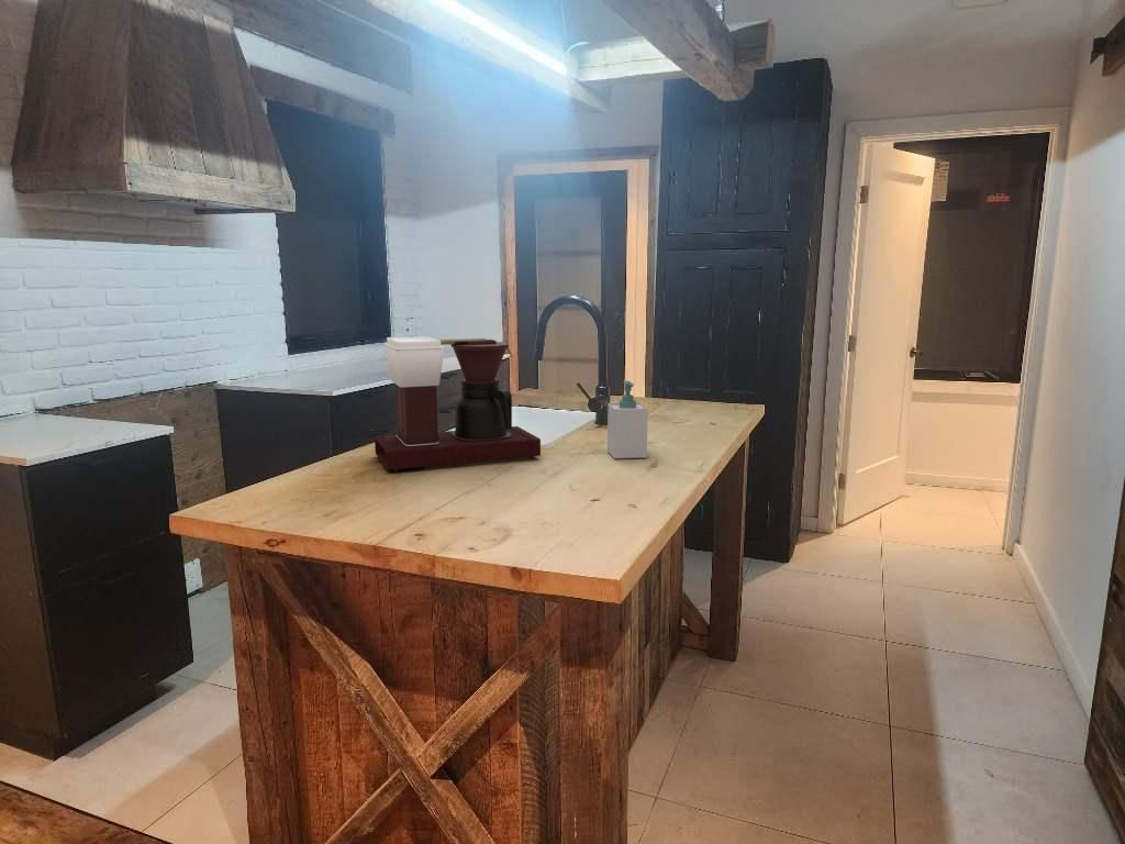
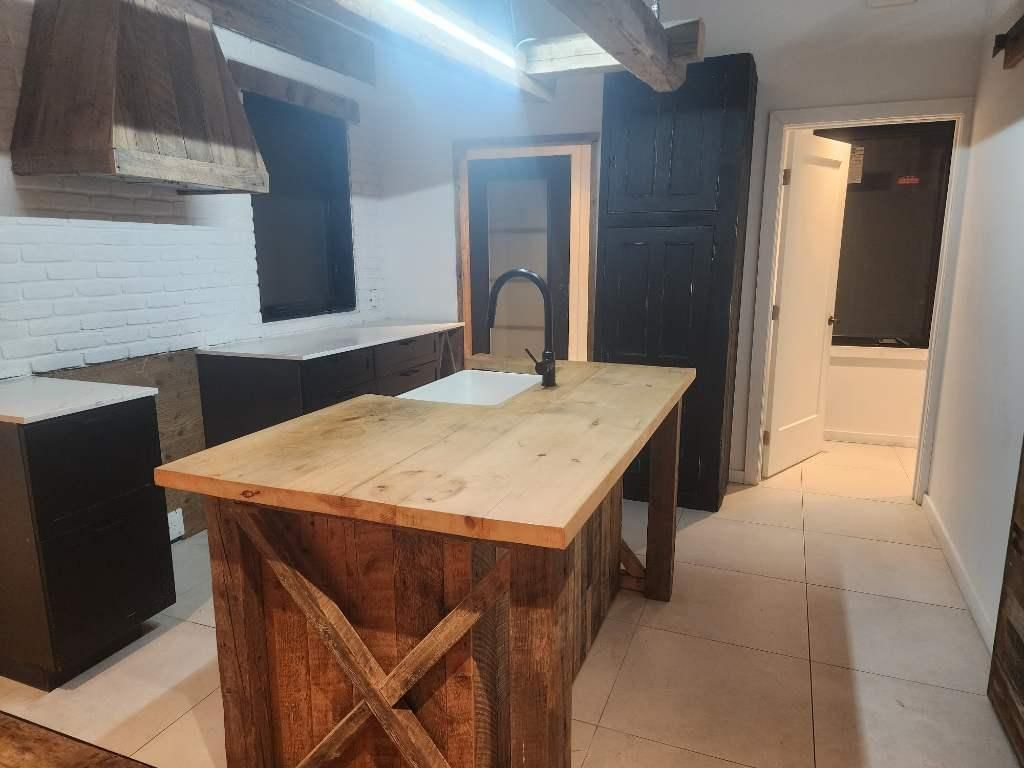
- coffee maker [374,335,542,474]
- soap bottle [606,379,649,459]
